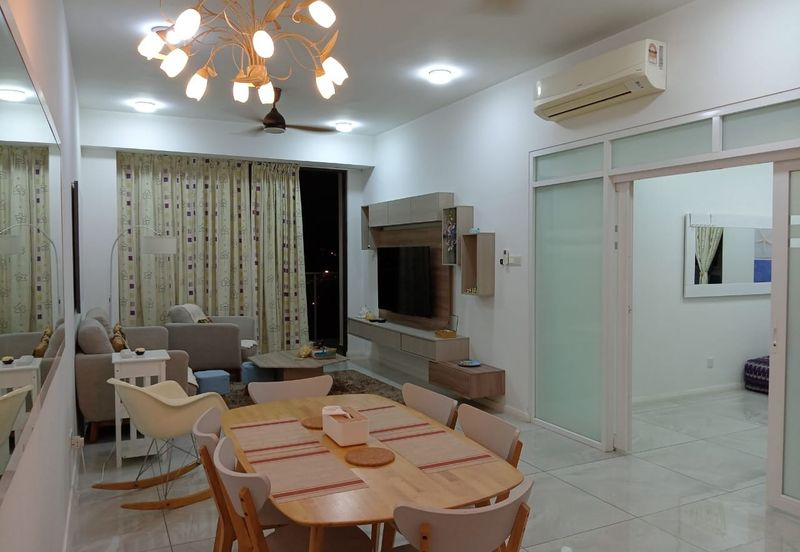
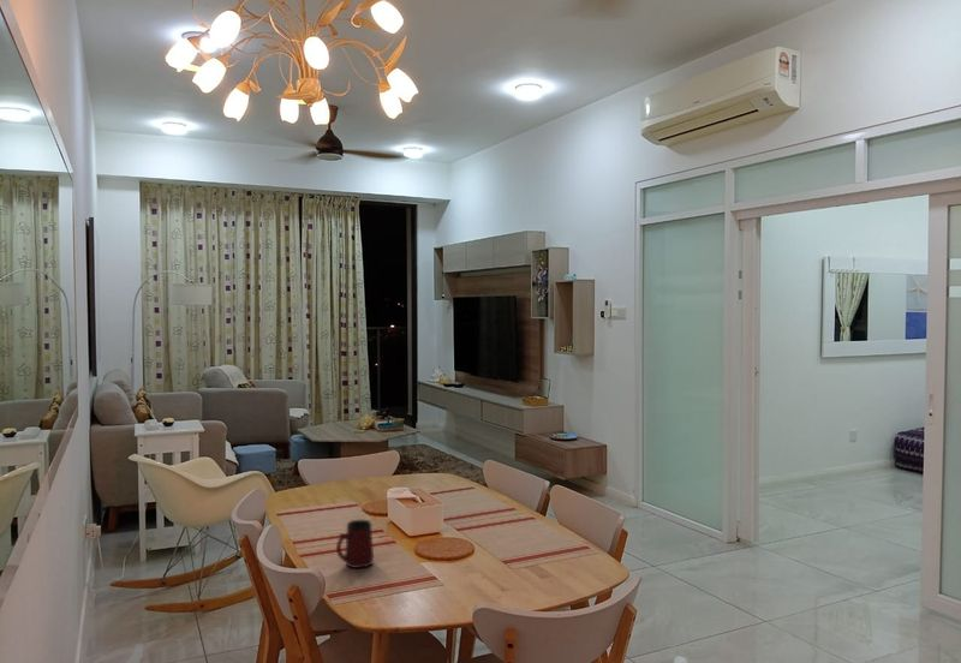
+ mug [335,519,375,569]
